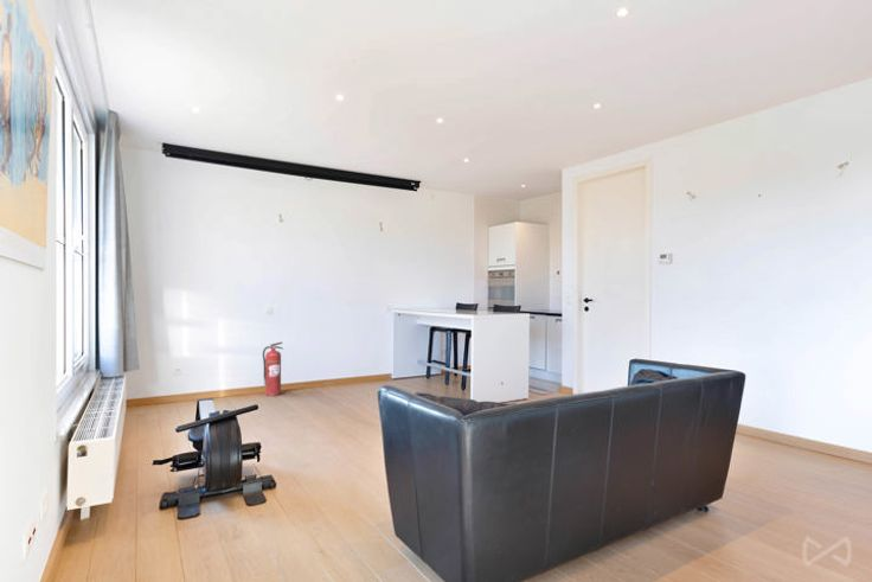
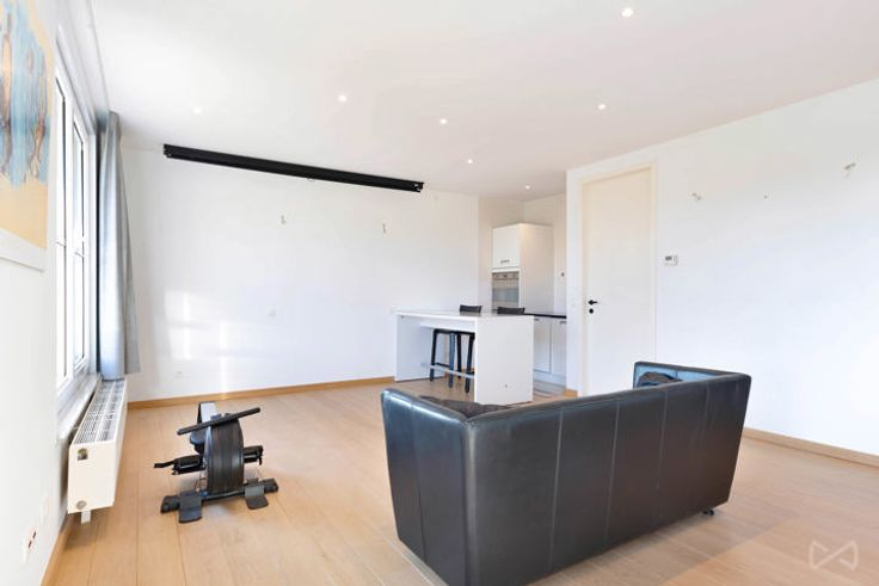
- fire extinguisher [262,341,284,397]
